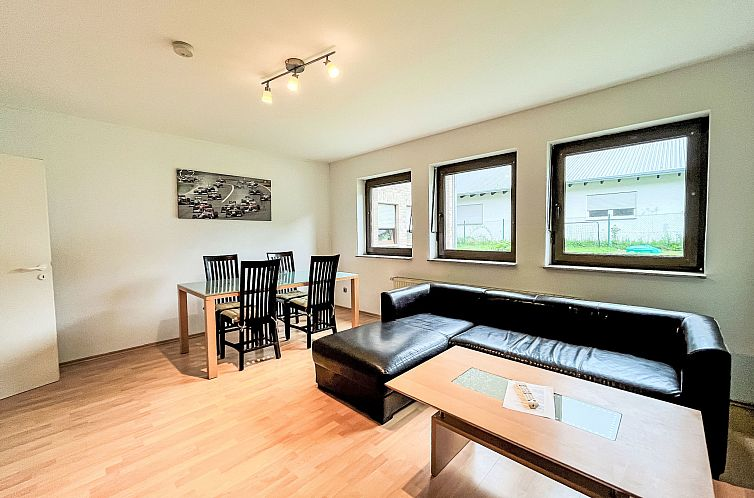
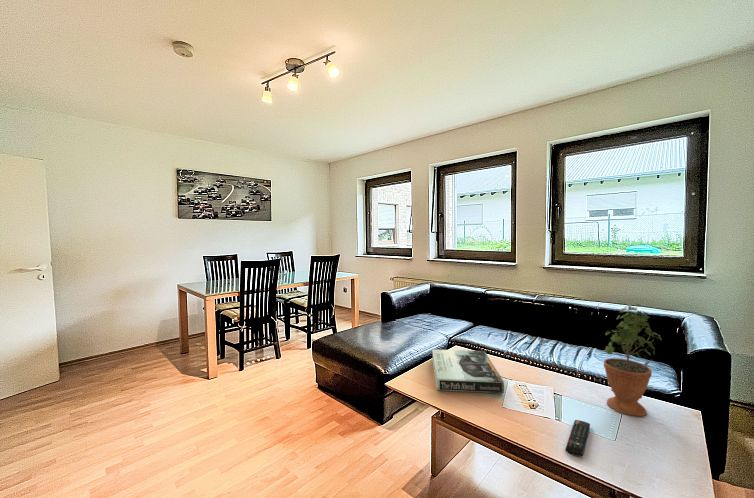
+ remote control [564,419,591,457]
+ potted plant [602,303,663,417]
+ book [431,349,505,394]
